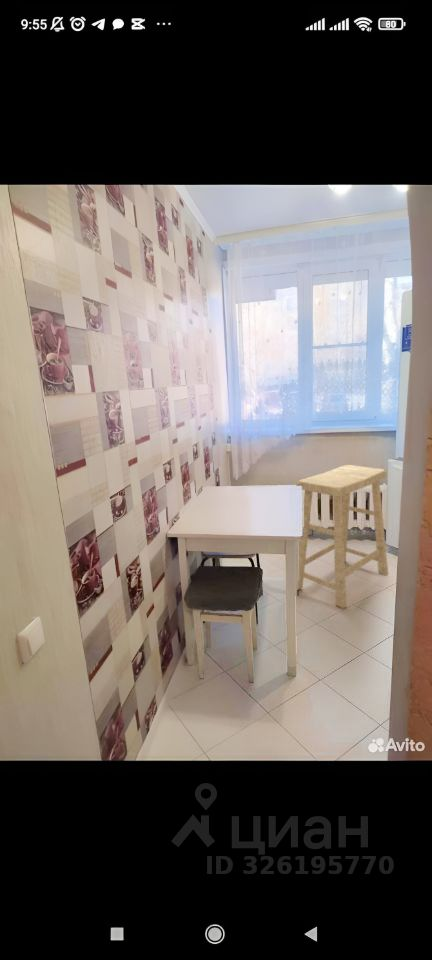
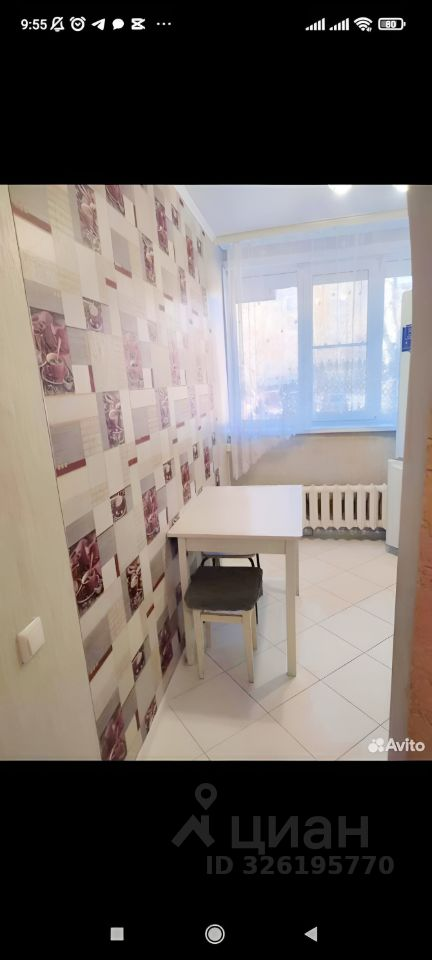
- stool [295,464,389,609]
